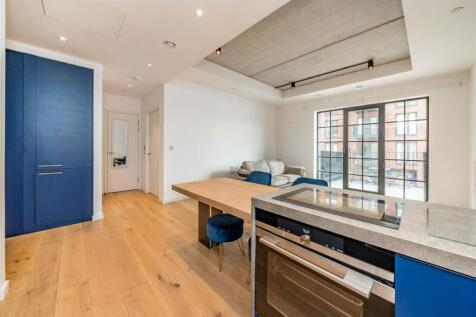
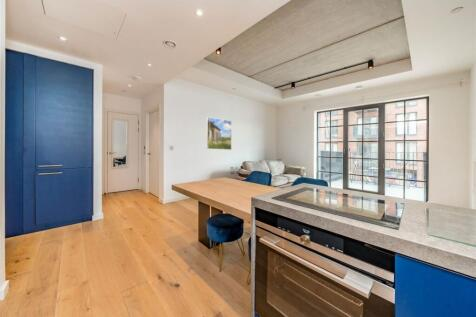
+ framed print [206,116,233,151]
